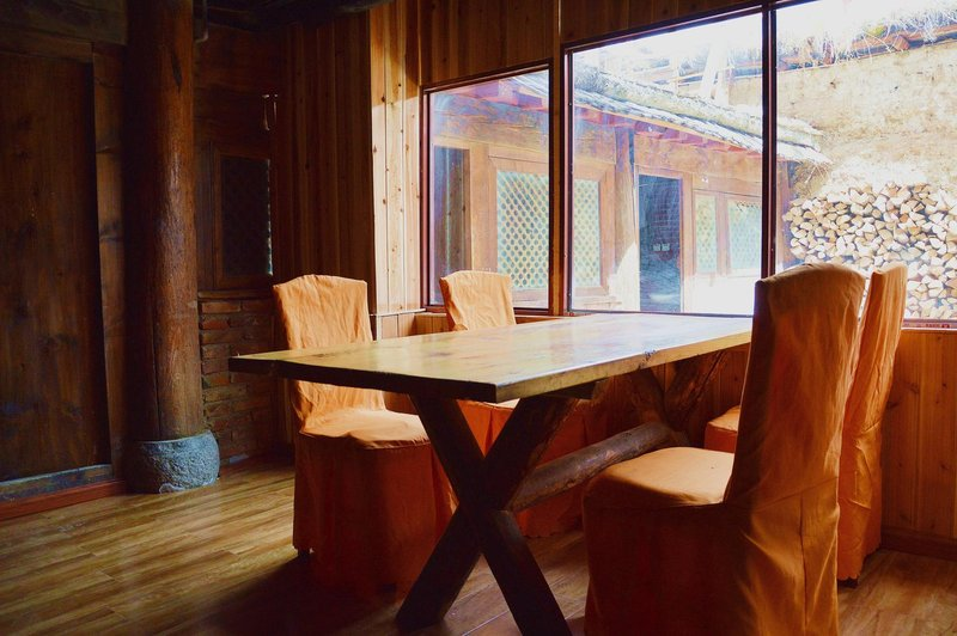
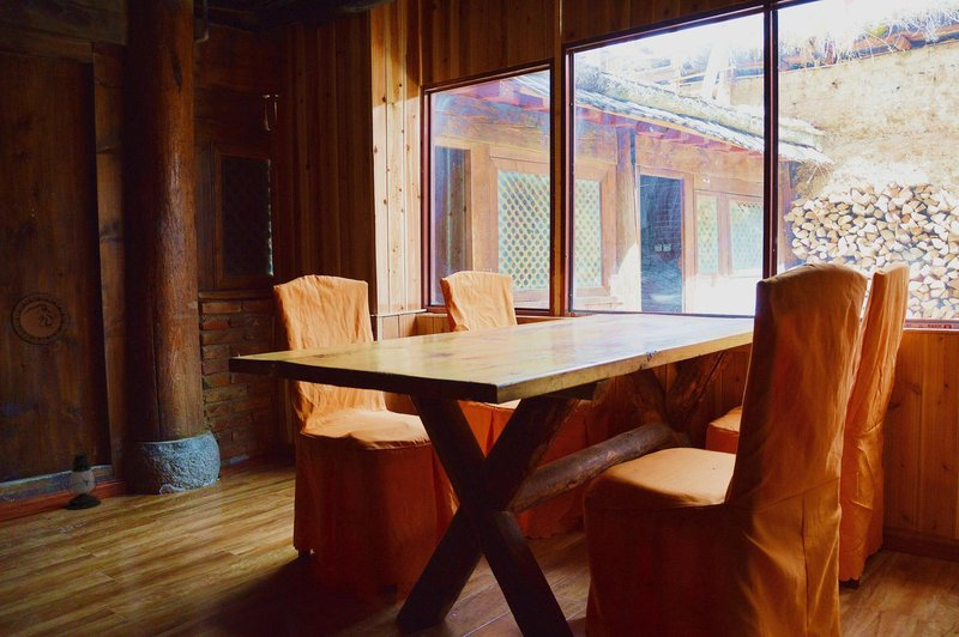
+ lantern [64,442,102,511]
+ decorative plate [10,292,71,346]
